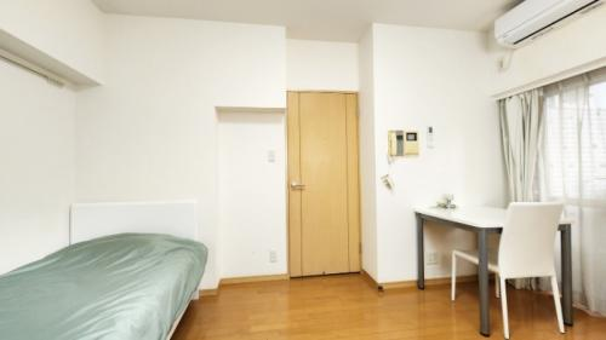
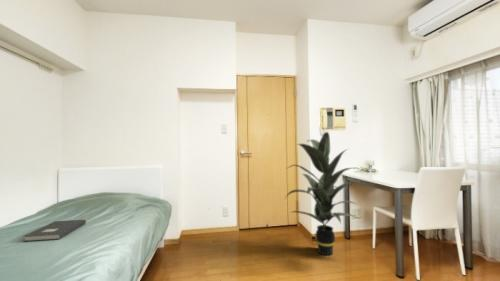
+ book [22,219,87,242]
+ indoor plant [284,131,362,256]
